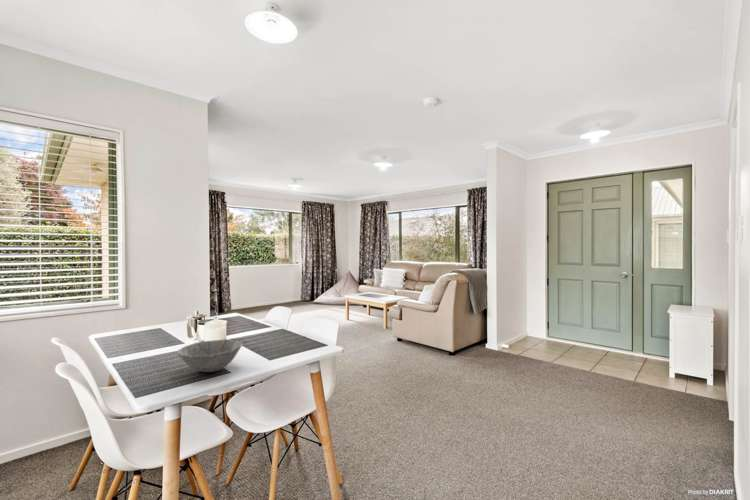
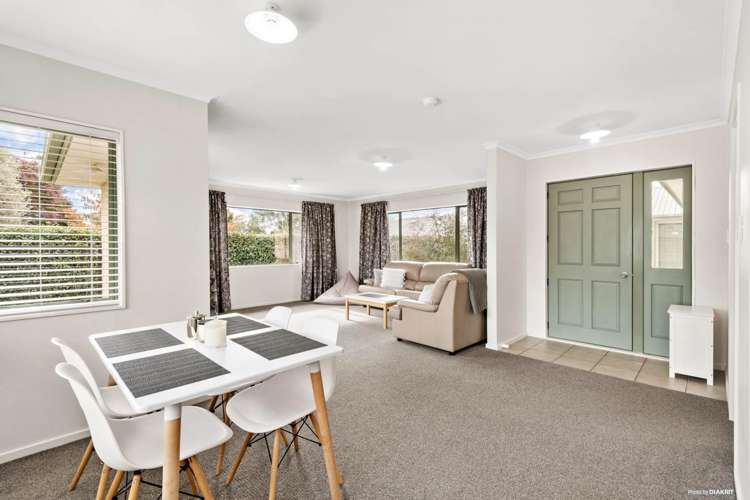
- bowl [177,338,243,373]
